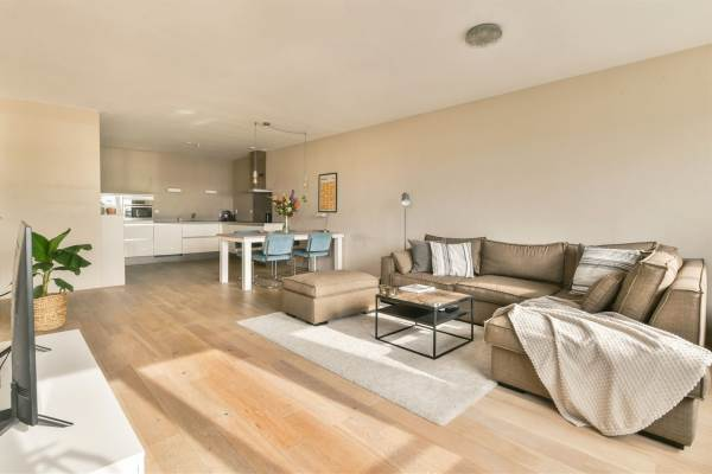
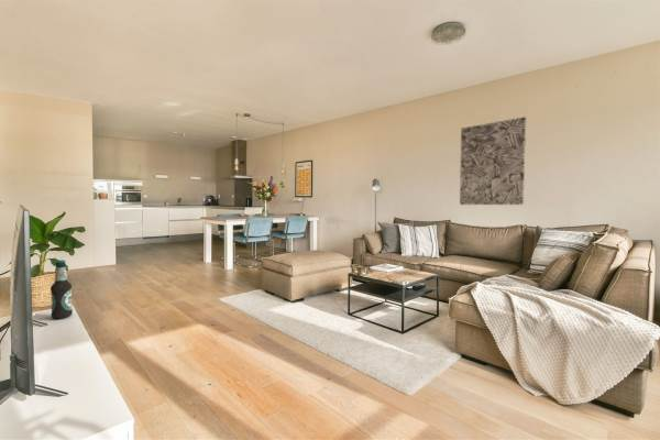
+ bottle [50,260,74,320]
+ wall art [459,116,527,206]
